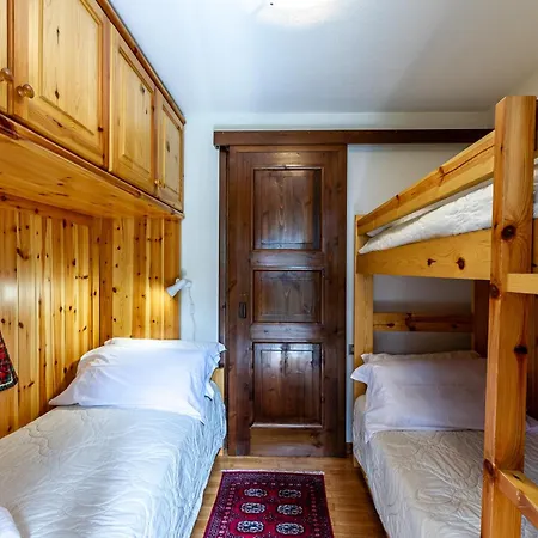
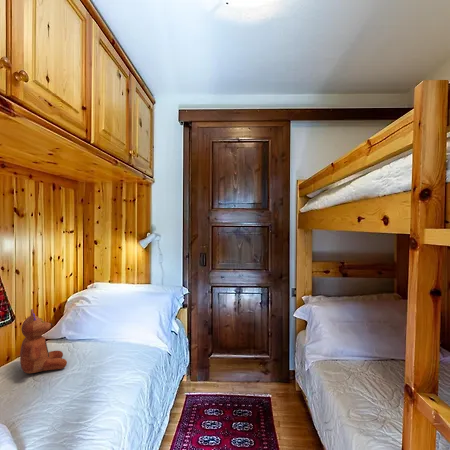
+ toy [19,308,68,374]
